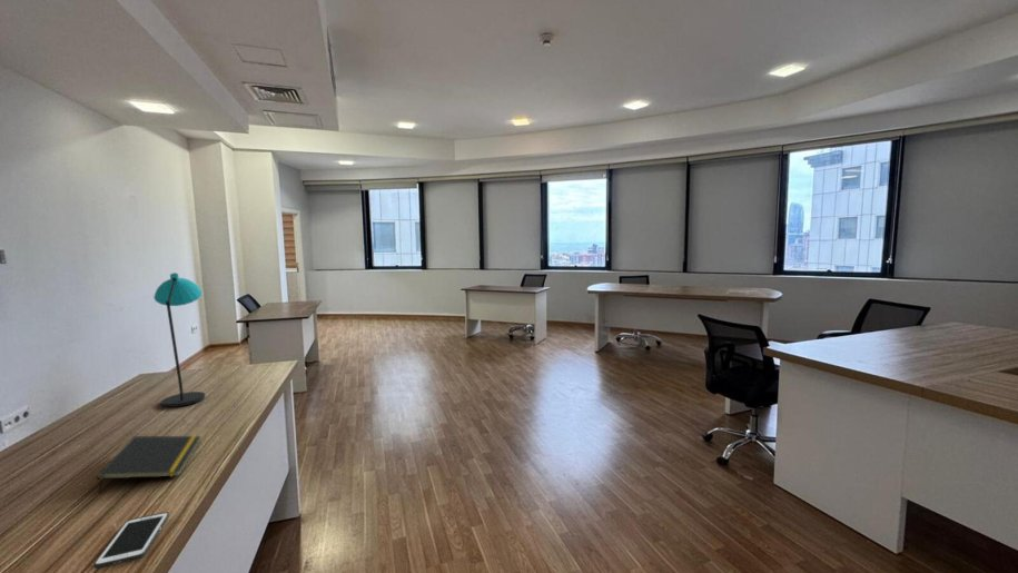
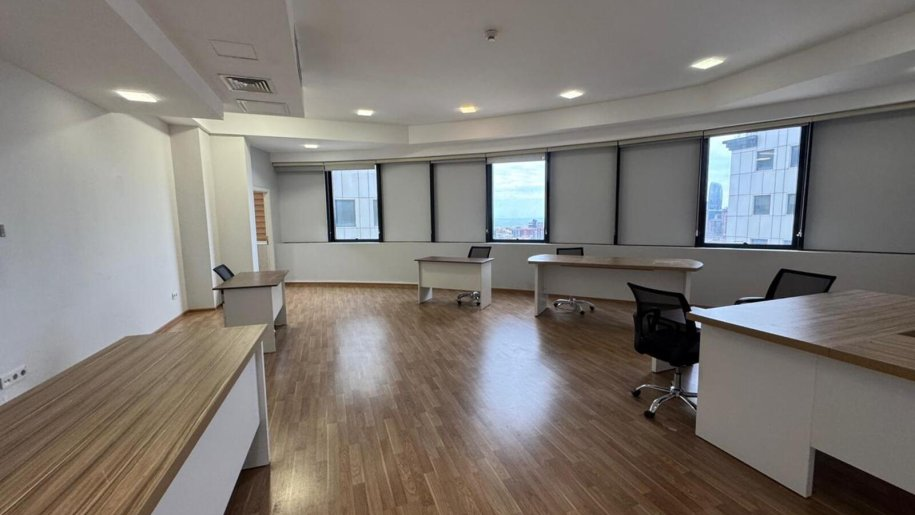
- desk lamp [152,271,206,408]
- notepad [96,435,202,493]
- cell phone [93,511,170,570]
